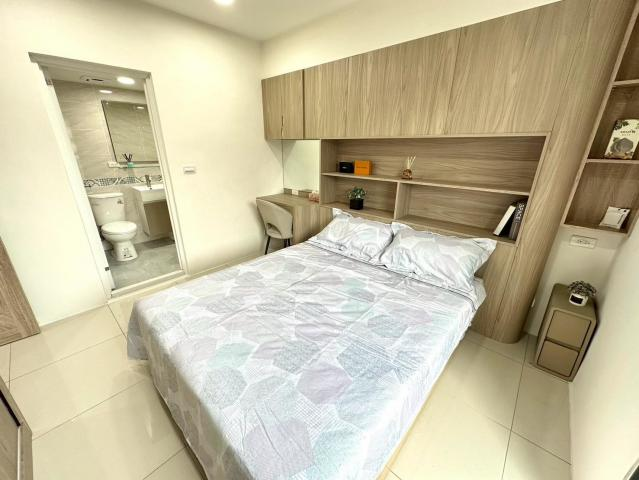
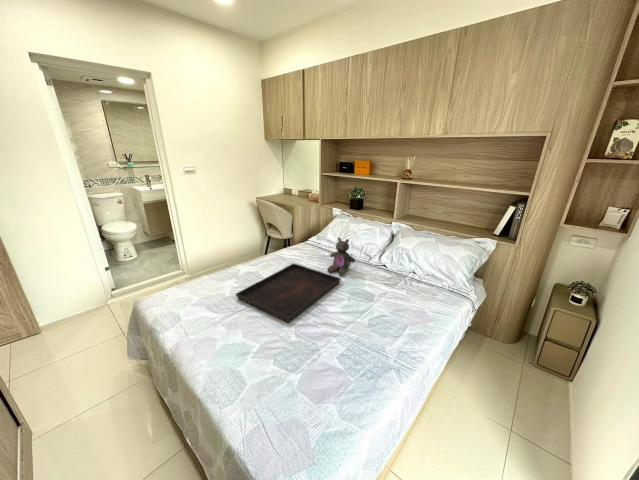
+ stuffed bear [326,236,356,277]
+ serving tray [235,262,342,324]
